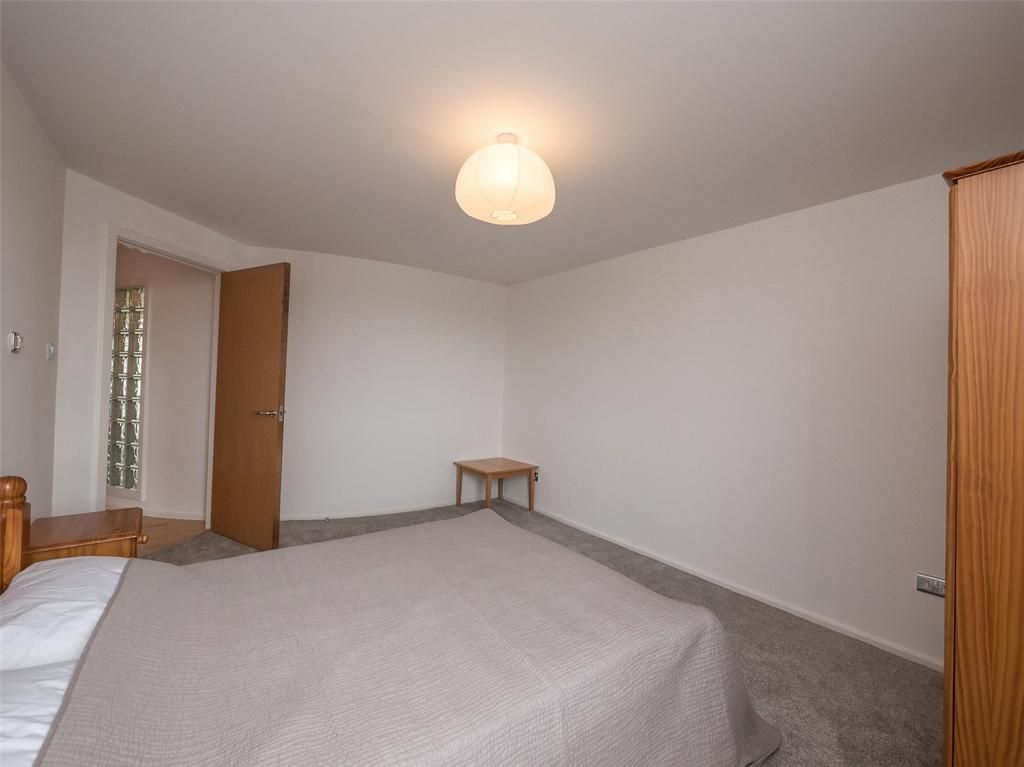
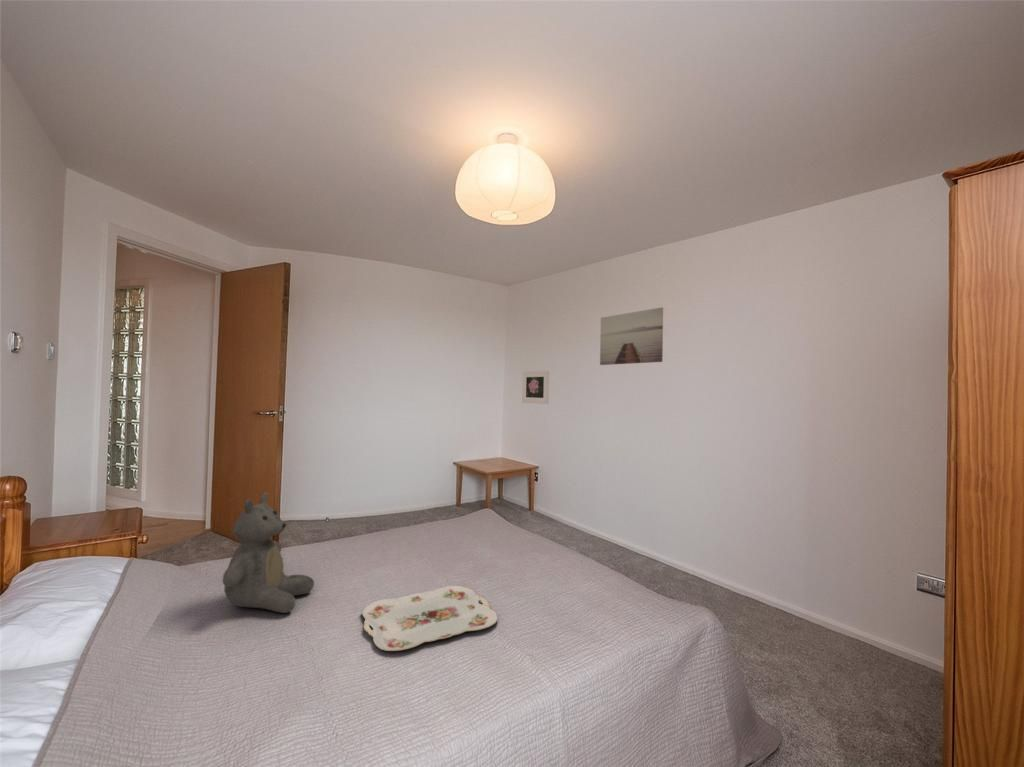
+ wall art [599,306,664,366]
+ teddy bear [222,491,315,614]
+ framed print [521,370,550,405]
+ serving tray [361,585,498,652]
